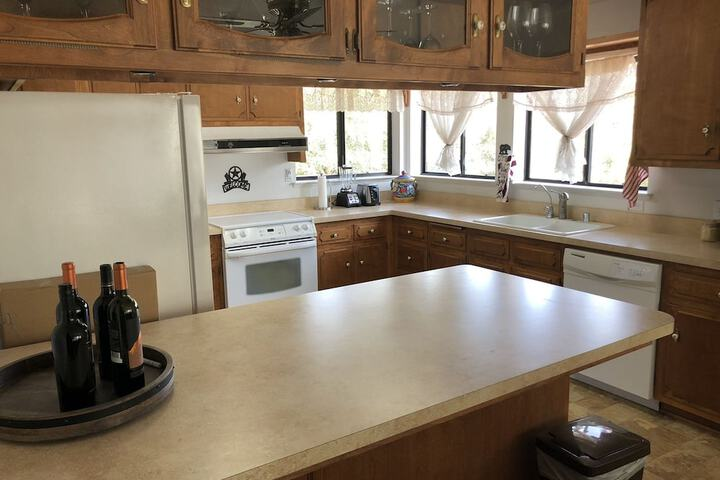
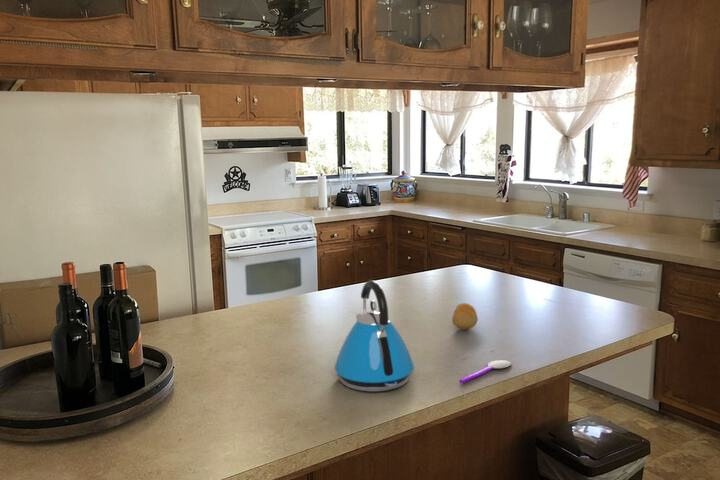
+ kettle [334,279,415,393]
+ fruit [451,302,479,330]
+ spoon [459,359,512,384]
